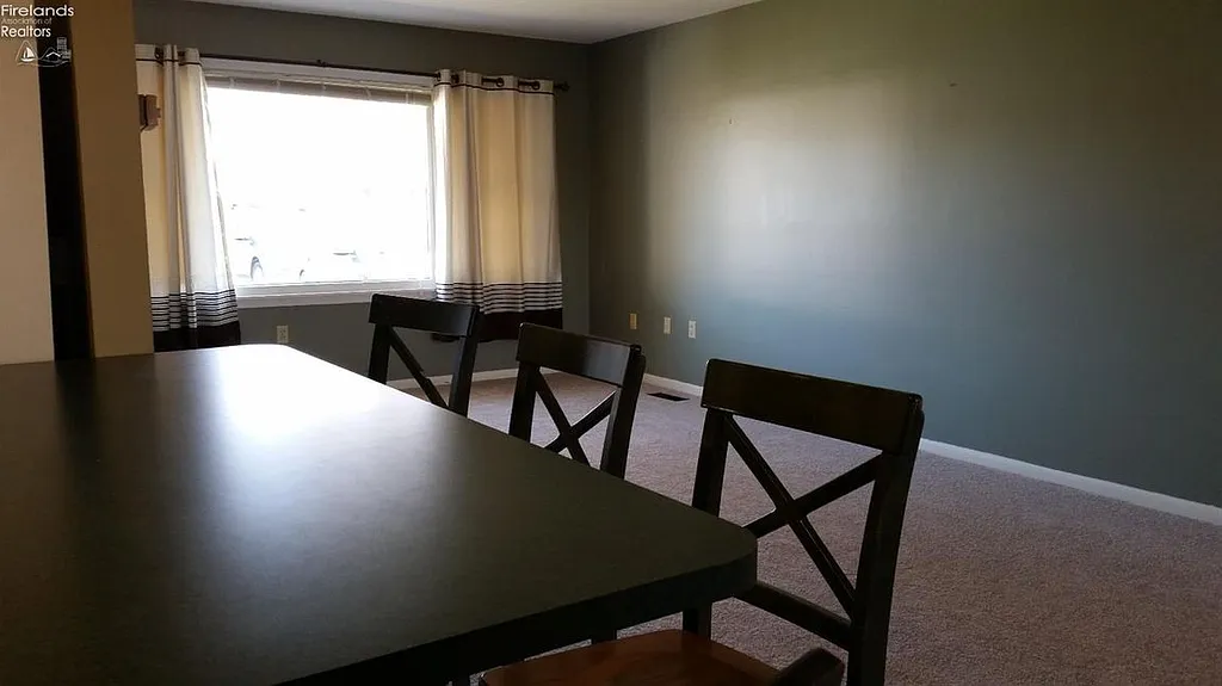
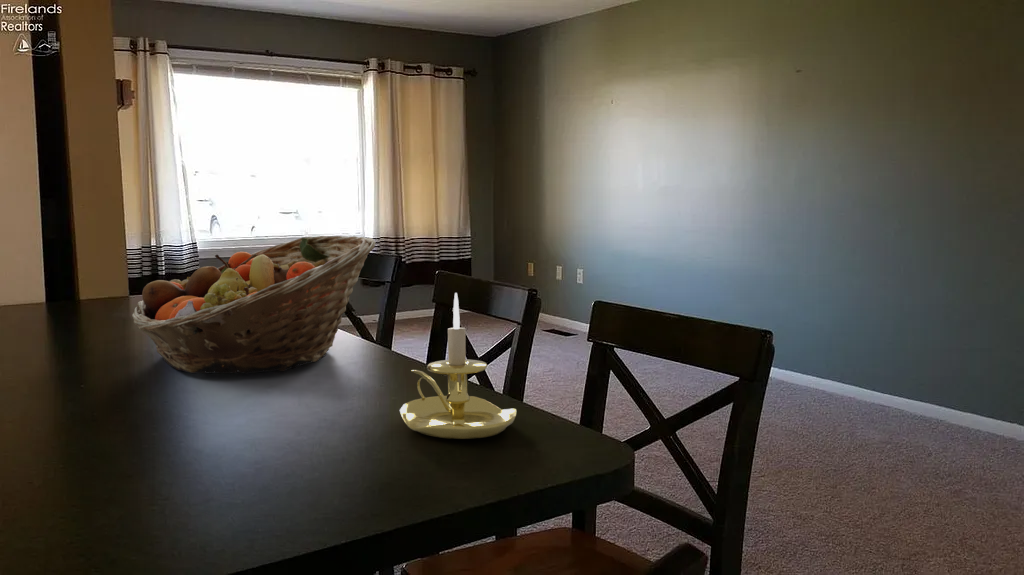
+ fruit basket [131,235,377,374]
+ candle holder [399,292,517,440]
